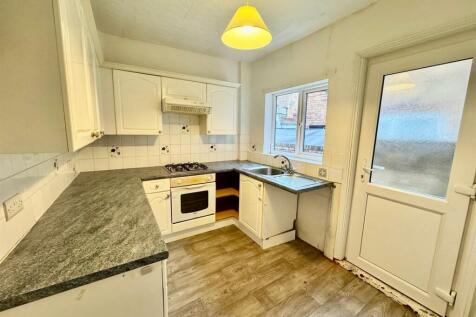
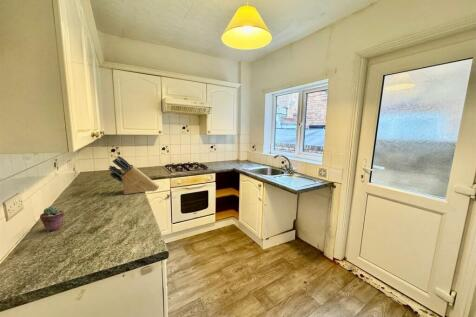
+ knife block [108,155,159,195]
+ potted succulent [39,205,65,233]
